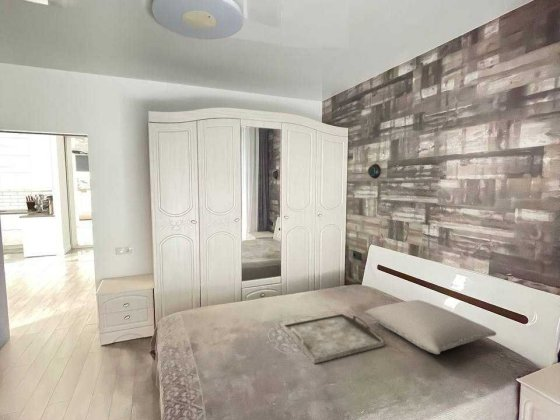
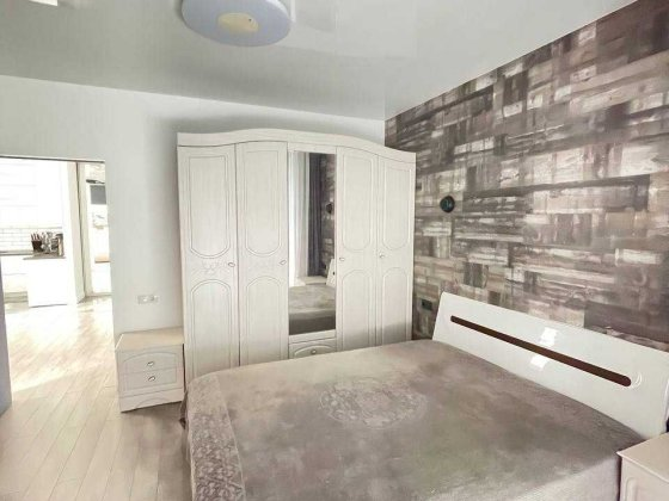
- serving tray [282,313,385,365]
- pillow [364,299,497,355]
